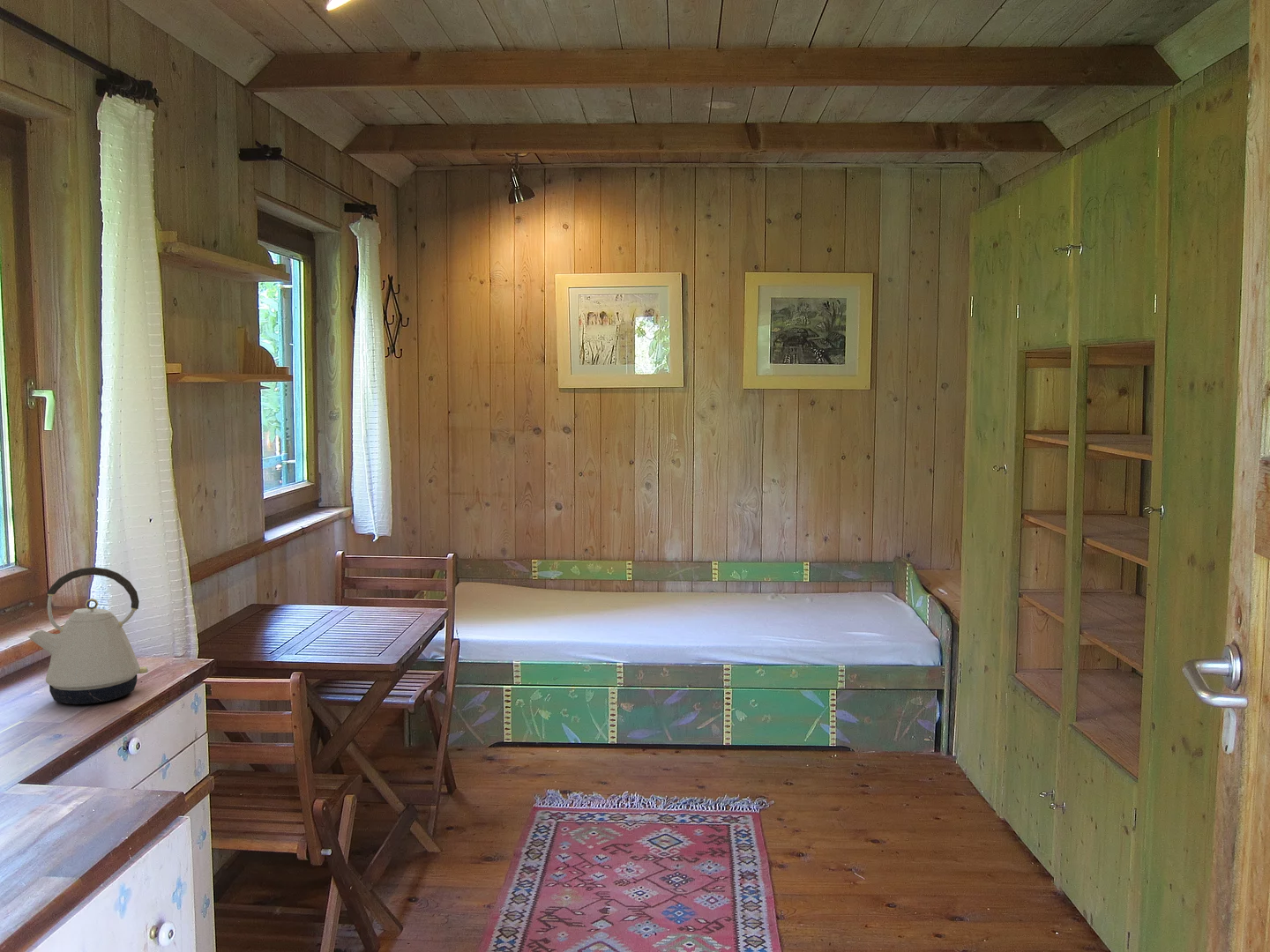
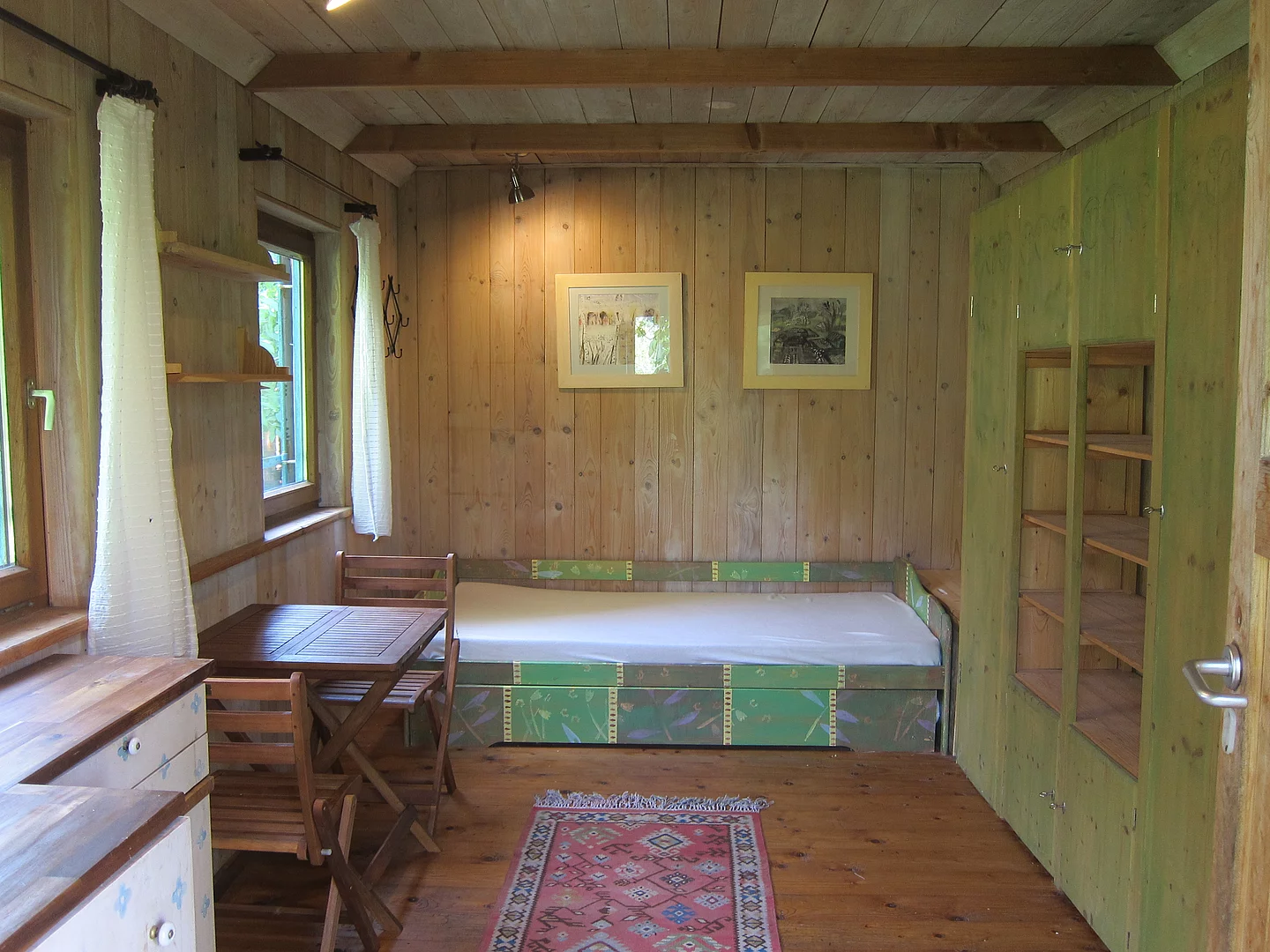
- kettle [27,566,149,705]
